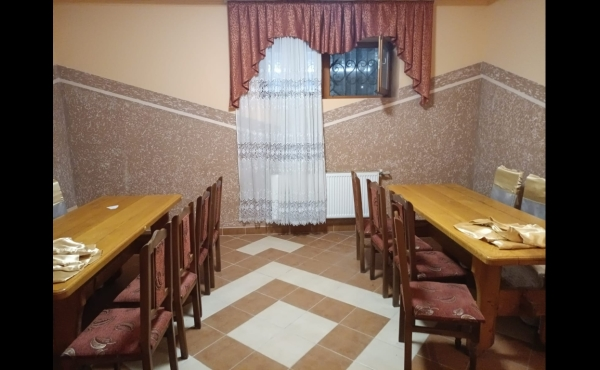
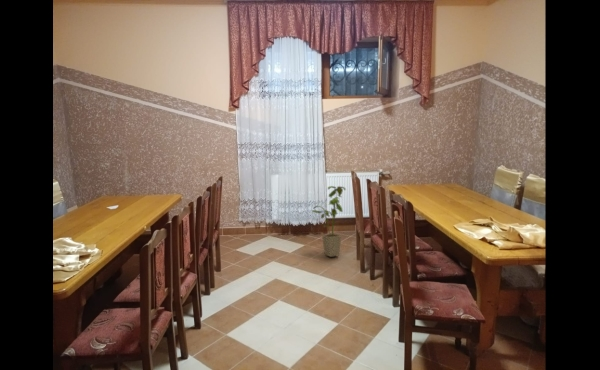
+ house plant [311,185,347,258]
